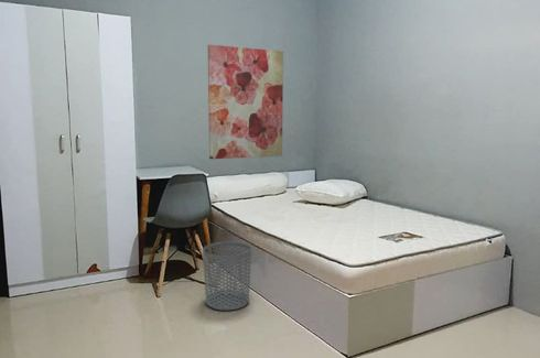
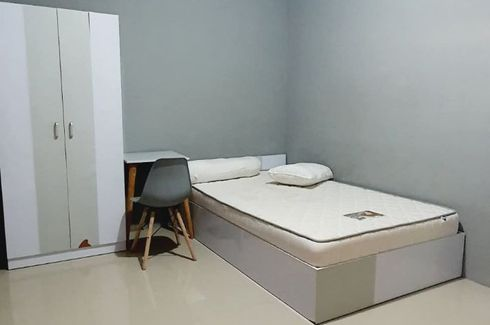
- waste bin [202,241,252,312]
- wall art [207,43,284,160]
